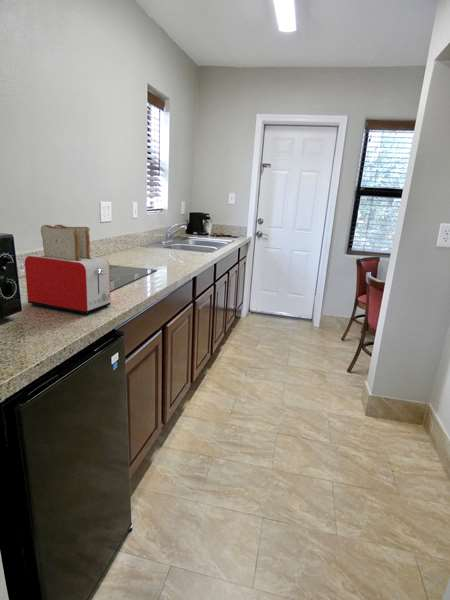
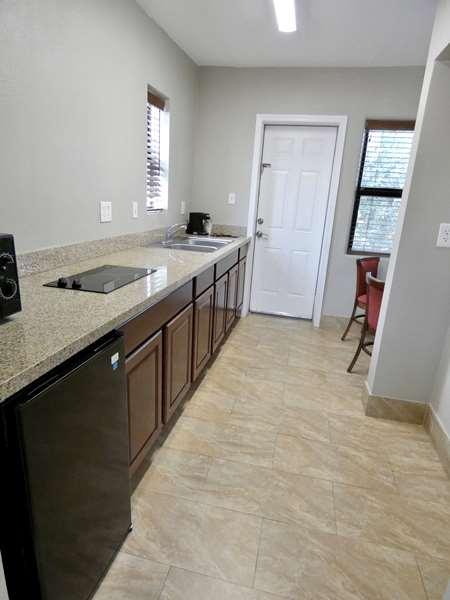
- toaster [24,224,111,315]
